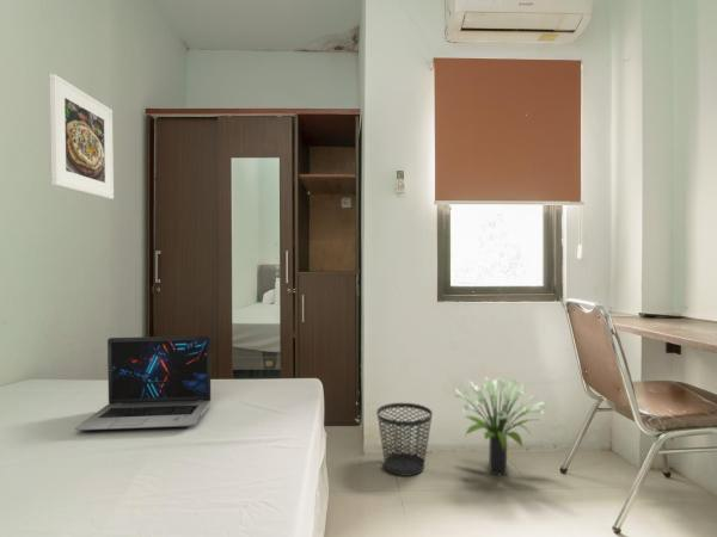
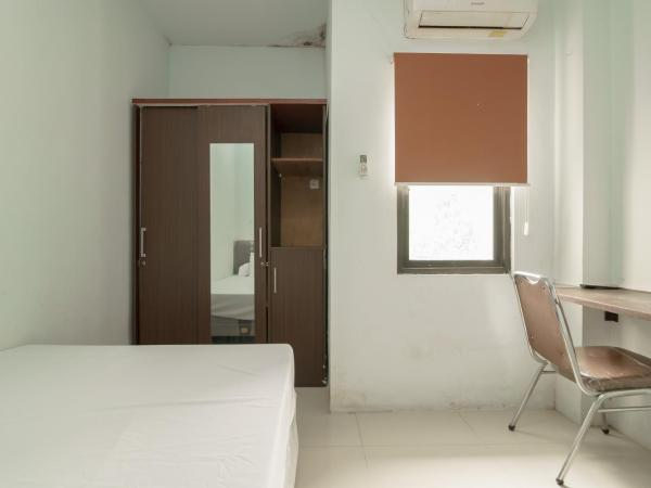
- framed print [49,73,115,200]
- laptop [74,335,212,432]
- potted plant [454,376,547,476]
- wastebasket [375,402,434,477]
